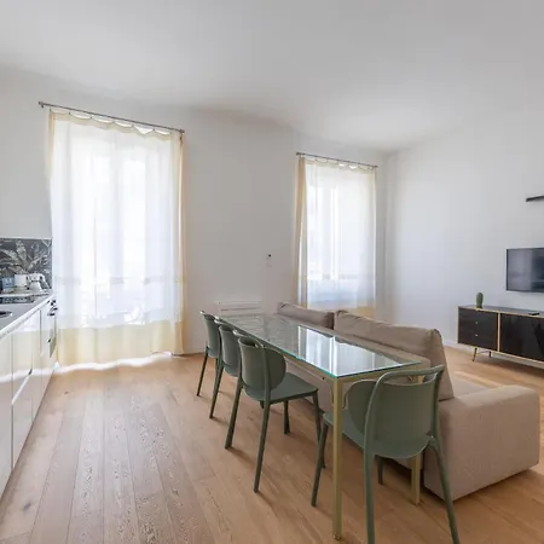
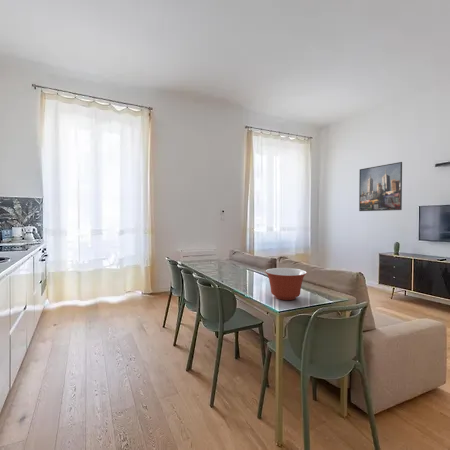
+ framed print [358,161,403,212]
+ mixing bowl [264,267,308,301]
